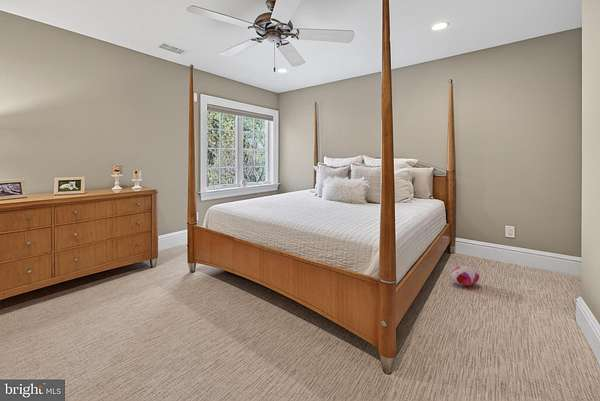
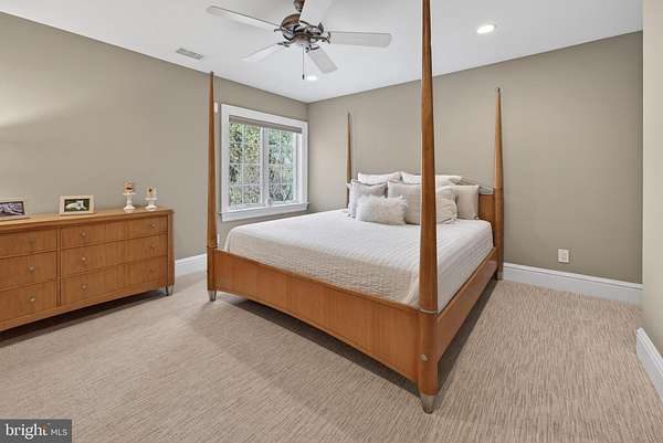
- plush toy [451,265,480,287]
